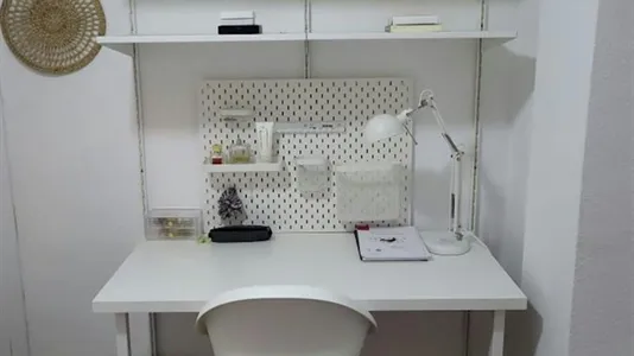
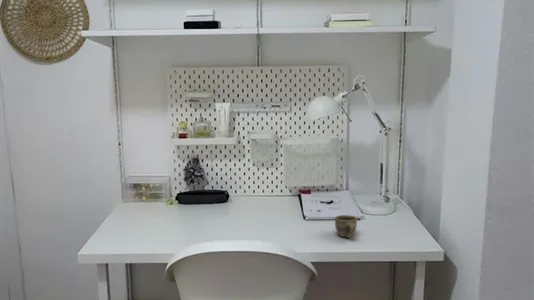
+ cup [334,214,358,239]
